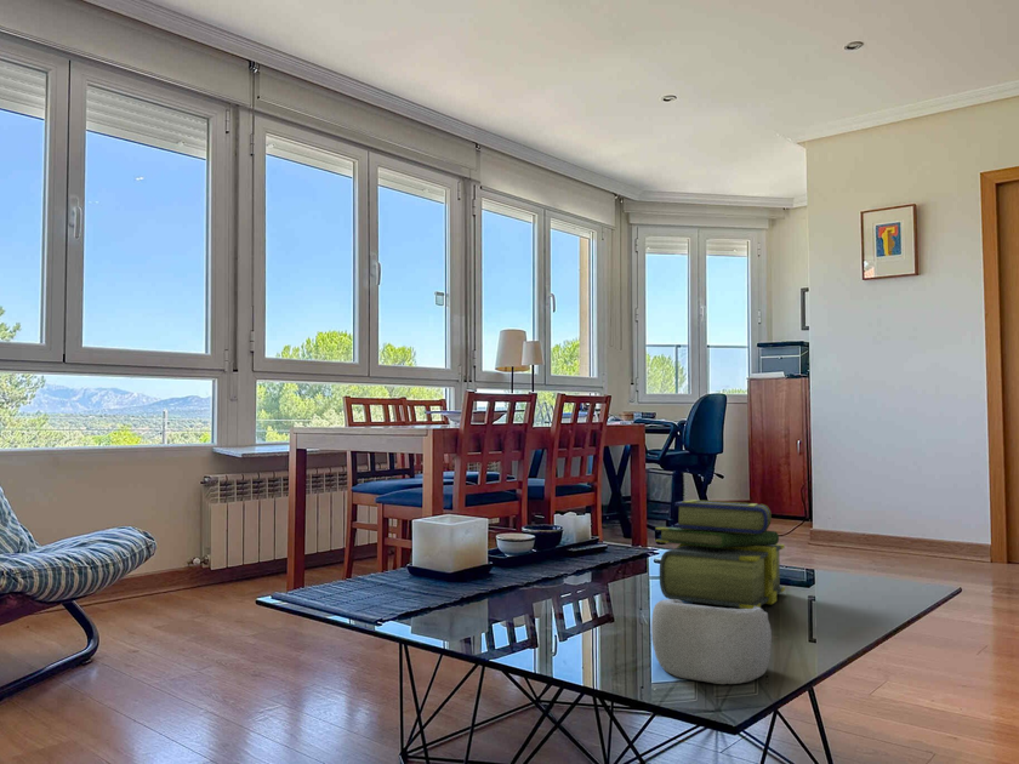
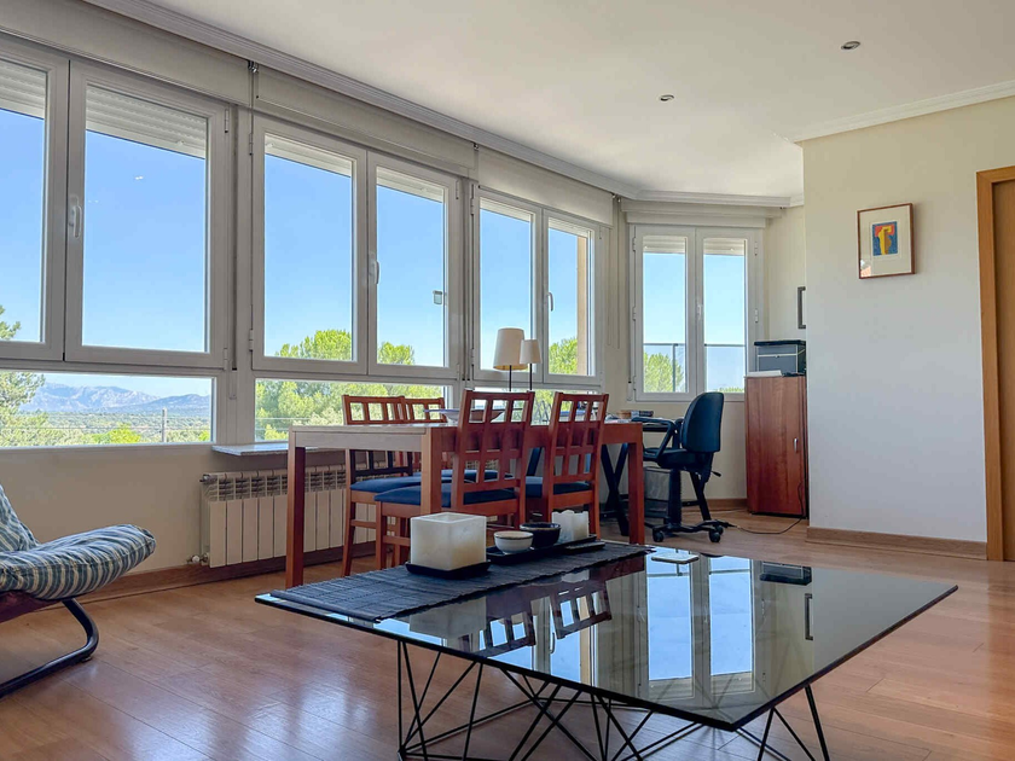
- stack of books [654,498,786,609]
- decorative bowl [650,598,773,685]
